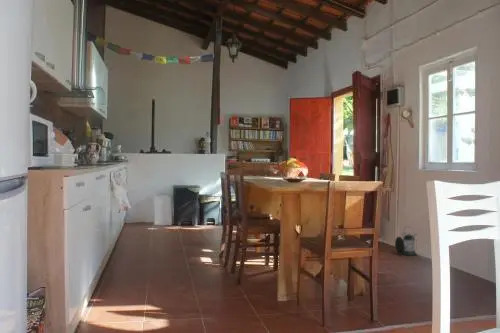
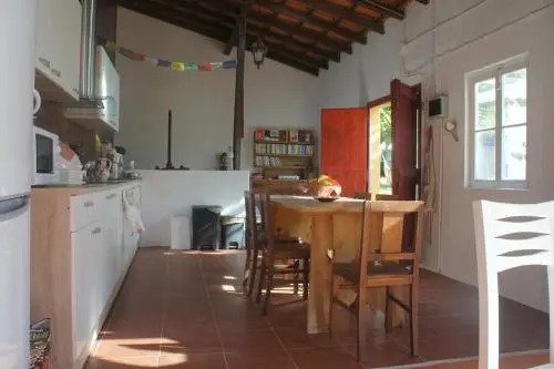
- lantern [394,225,419,257]
